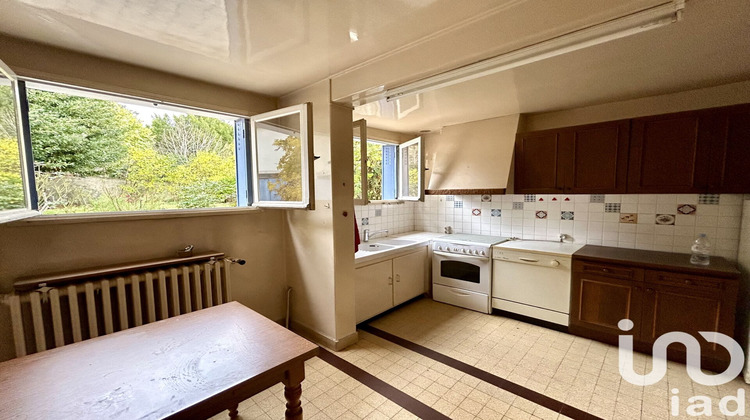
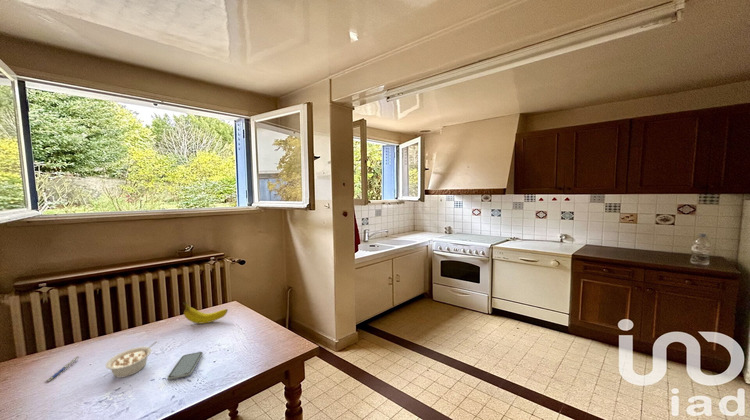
+ pen [44,355,81,383]
+ legume [105,340,159,379]
+ fruit [182,301,229,324]
+ smartphone [167,351,204,381]
